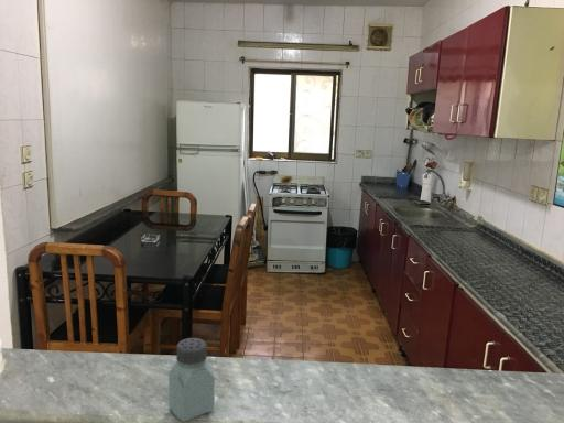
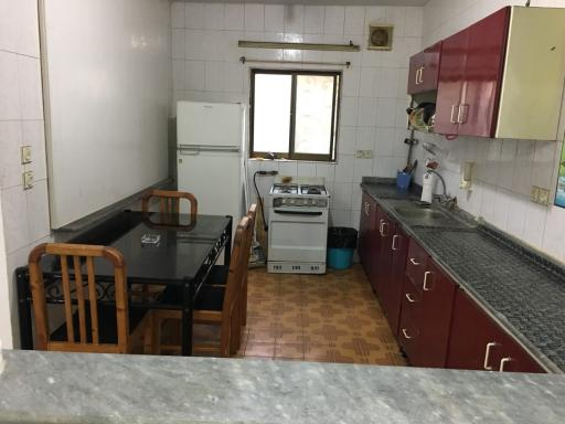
- saltshaker [167,337,216,423]
